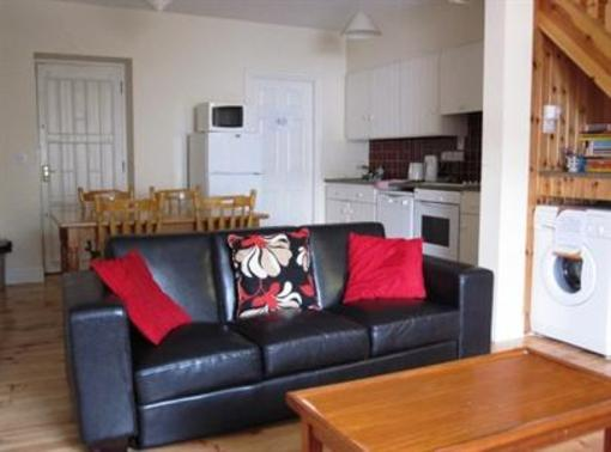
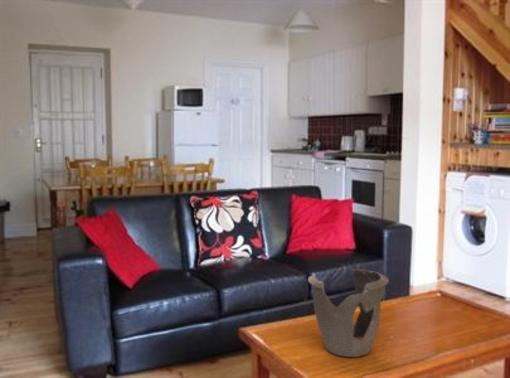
+ decorative bowl [307,268,390,358]
